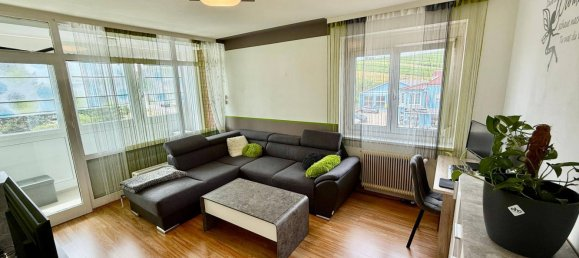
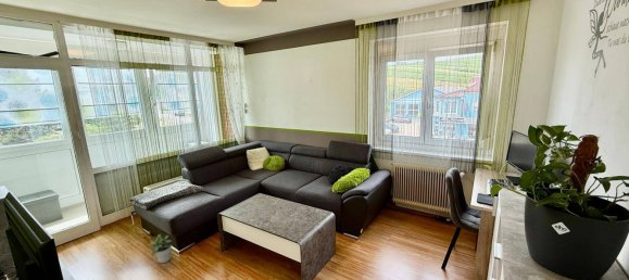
+ potted plant [146,233,173,265]
